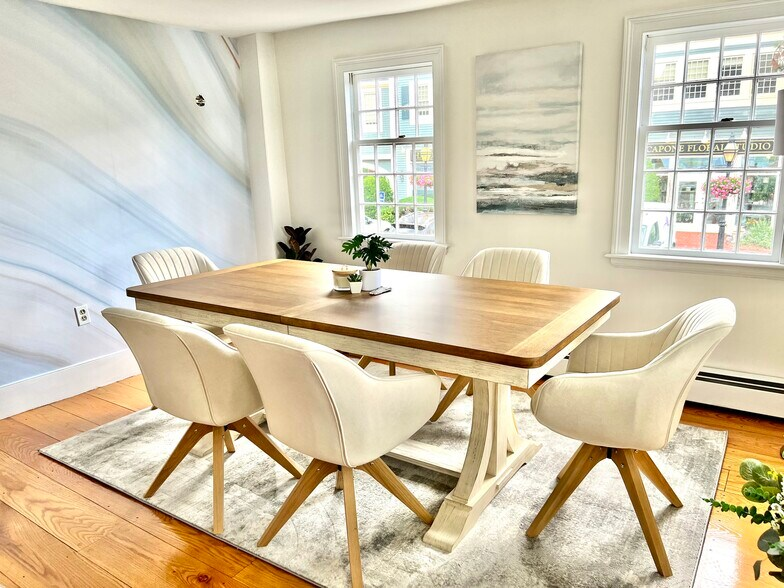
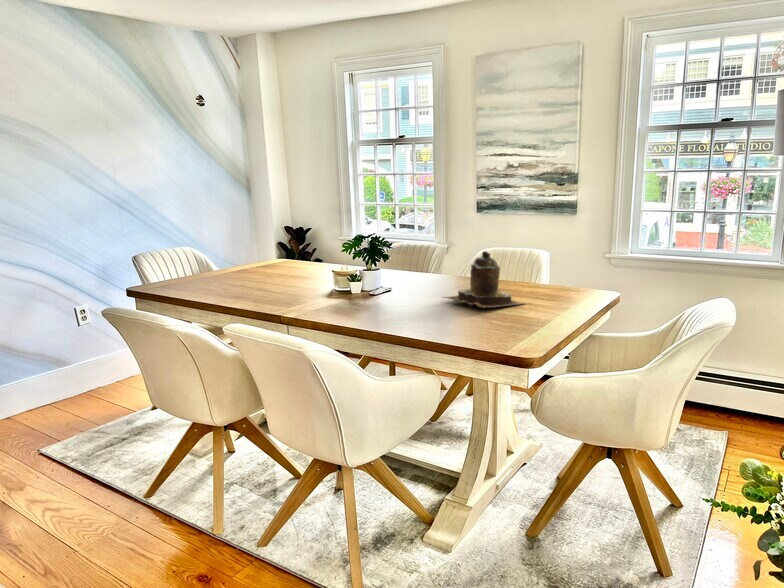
+ teapot [441,250,527,309]
